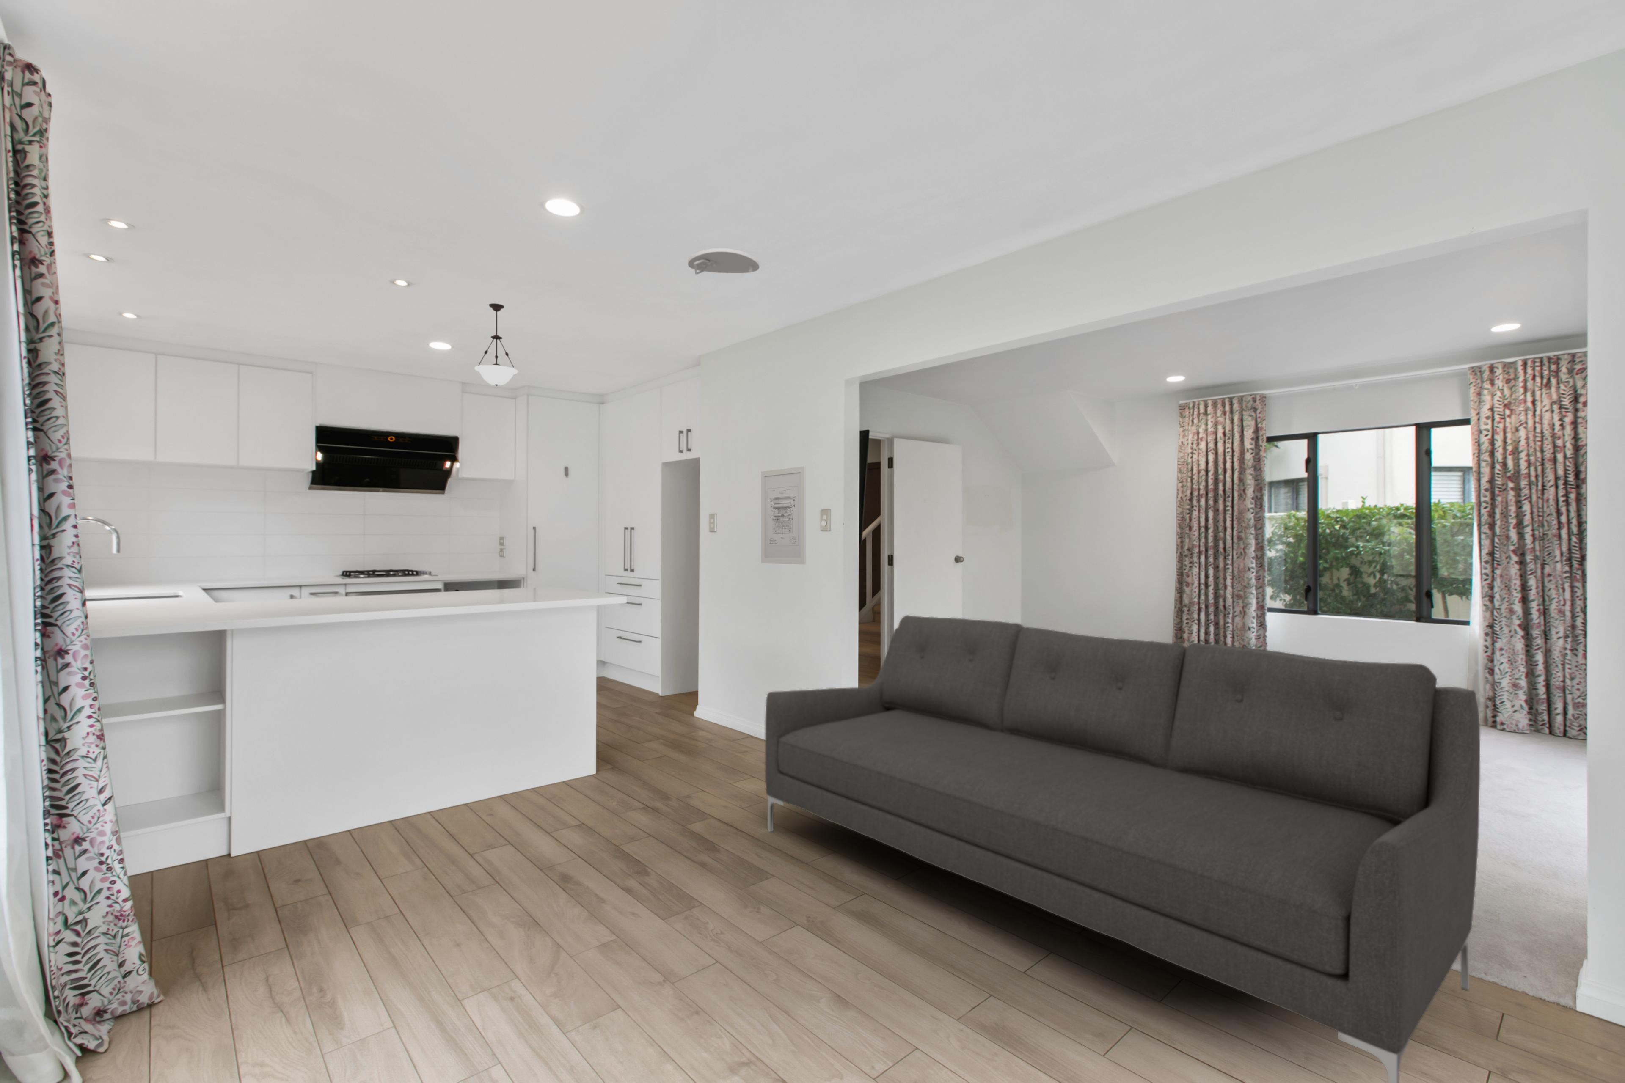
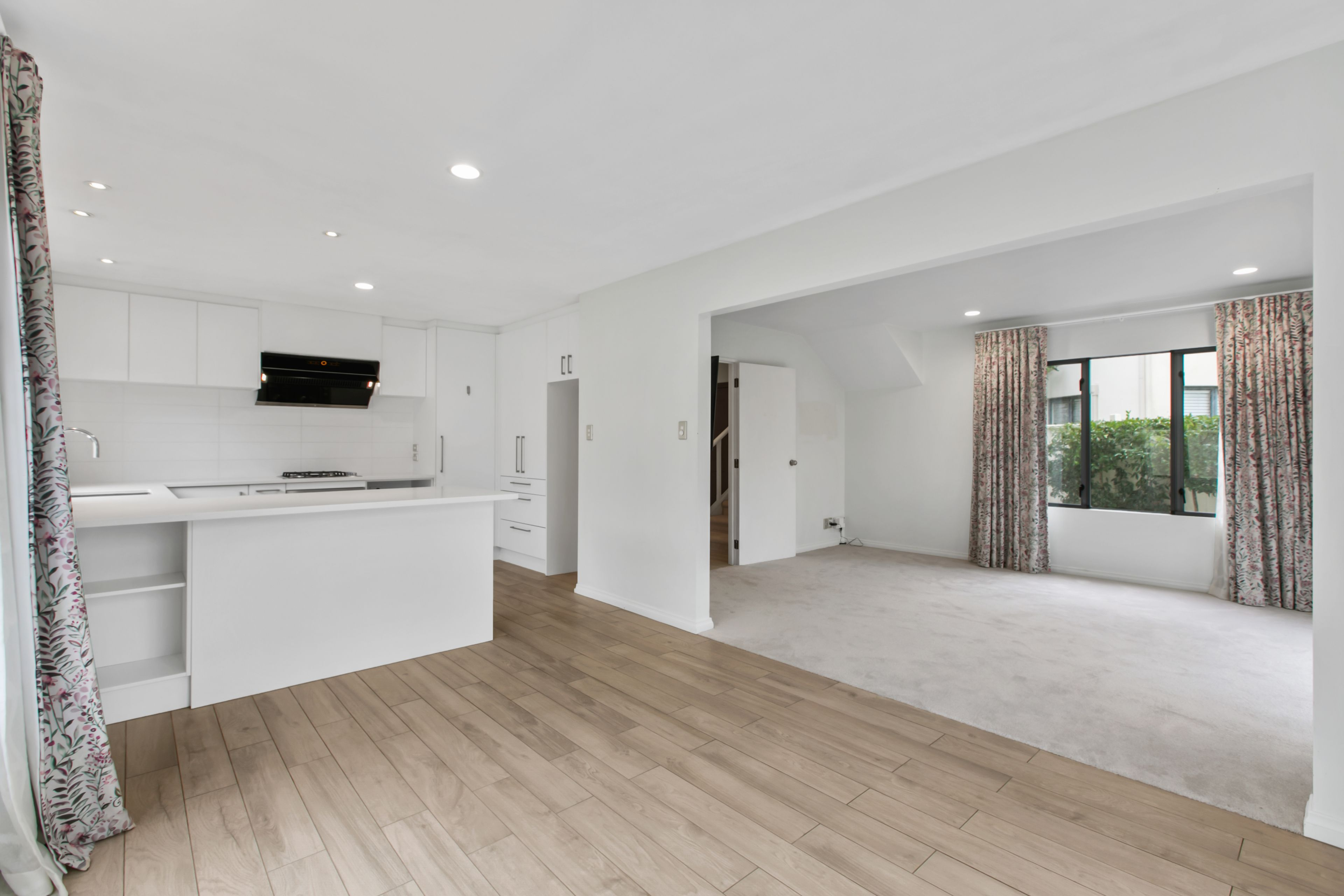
- pendant light [474,303,519,387]
- sofa [764,615,1481,1083]
- smoke detector [688,248,759,276]
- wall art [761,467,806,564]
